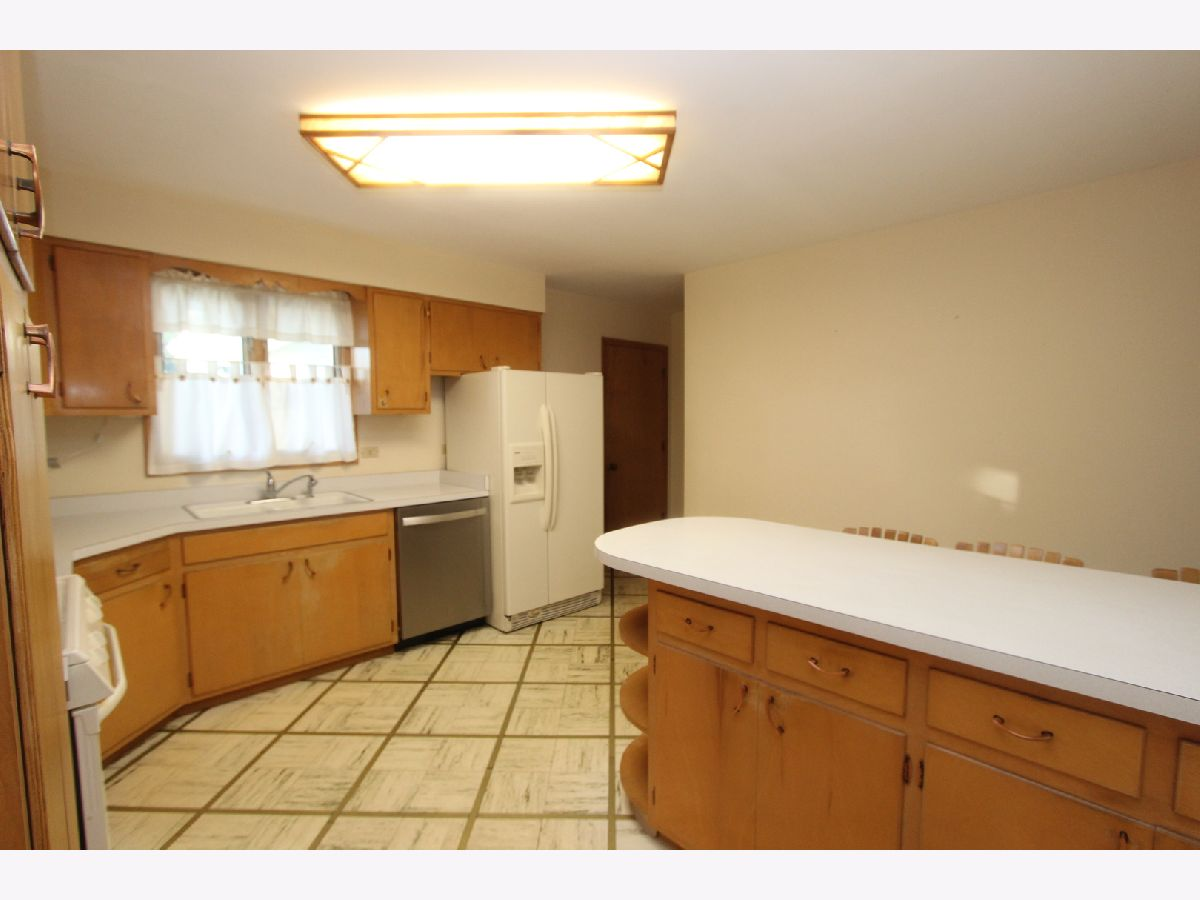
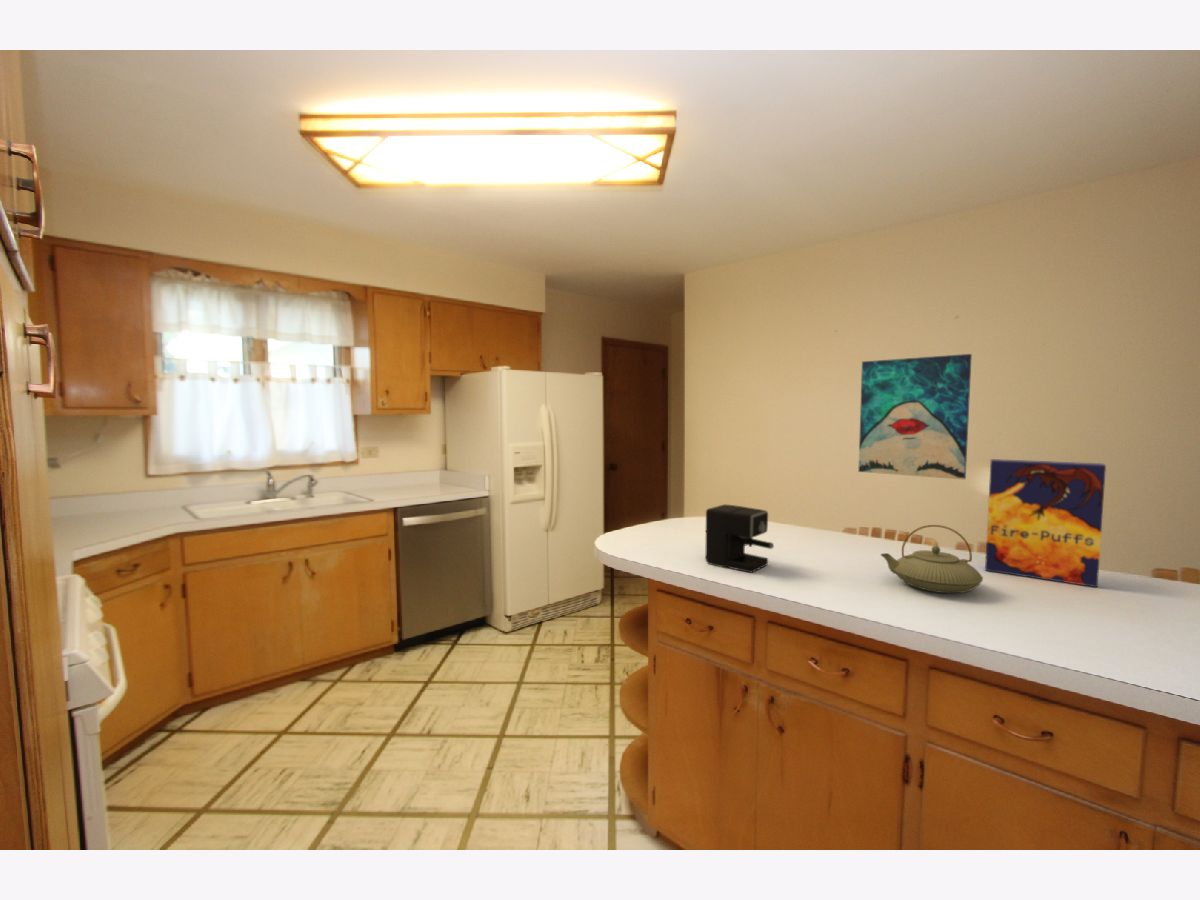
+ coffee maker [704,503,775,574]
+ teapot [880,524,984,594]
+ wall art [857,353,973,481]
+ cereal box [984,458,1107,588]
